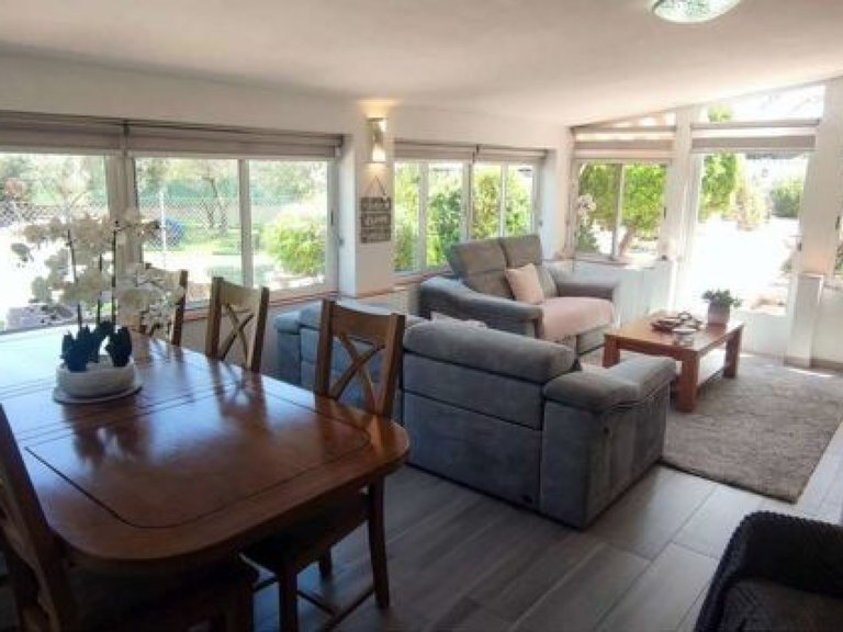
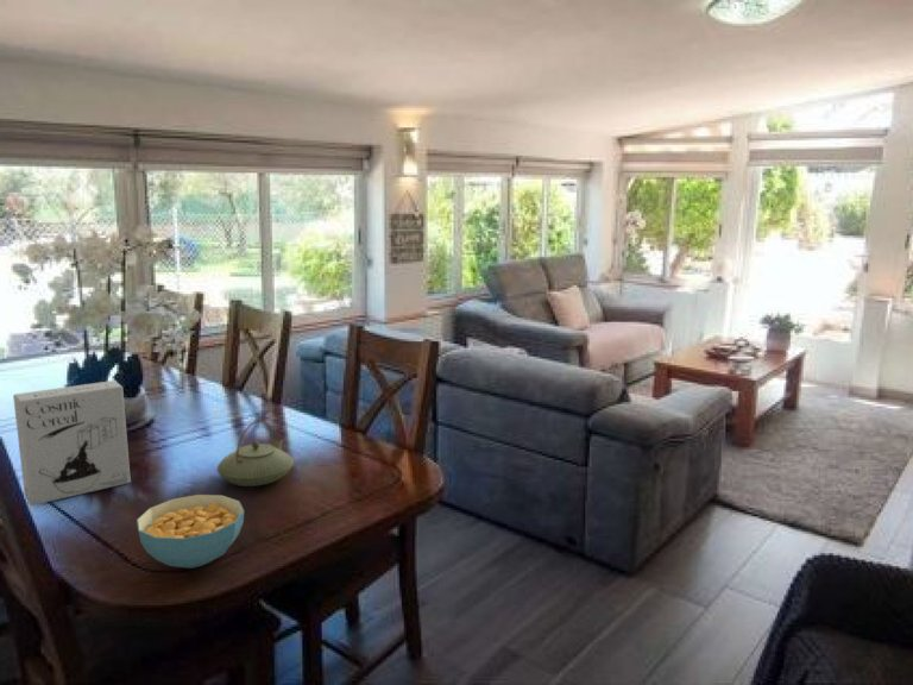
+ teapot [216,419,295,488]
+ cereal bowl [136,494,245,570]
+ cereal box [12,379,132,507]
